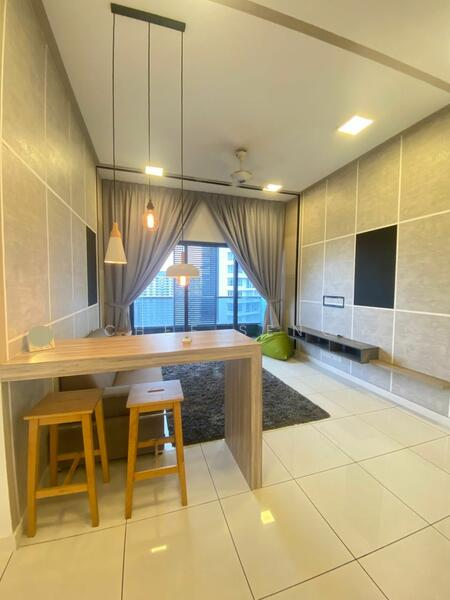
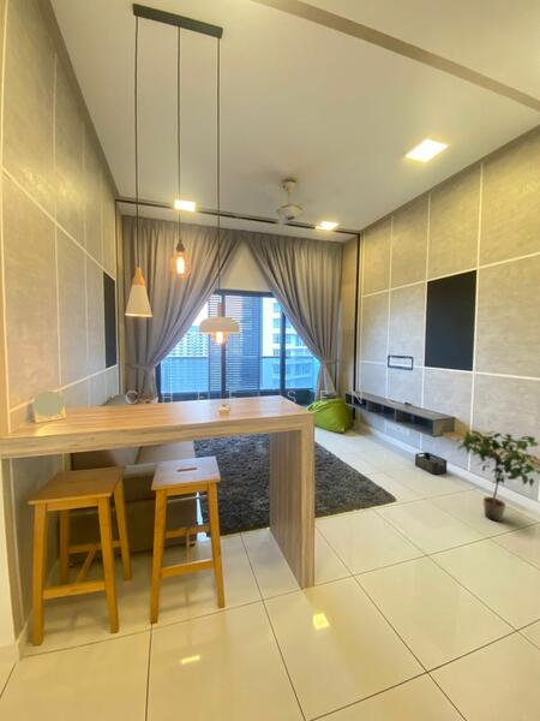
+ storage bin [414,452,448,476]
+ potted plant [454,429,540,523]
